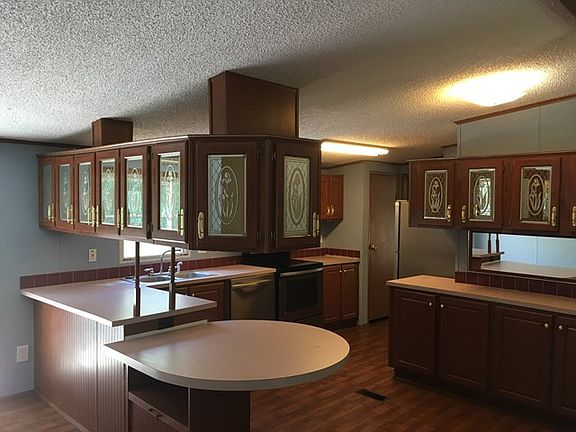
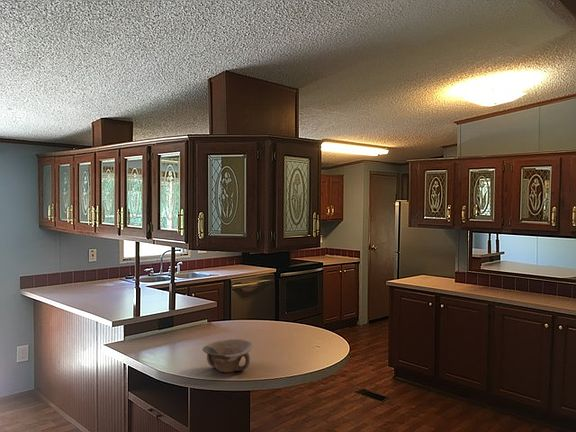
+ bowl [202,338,254,374]
